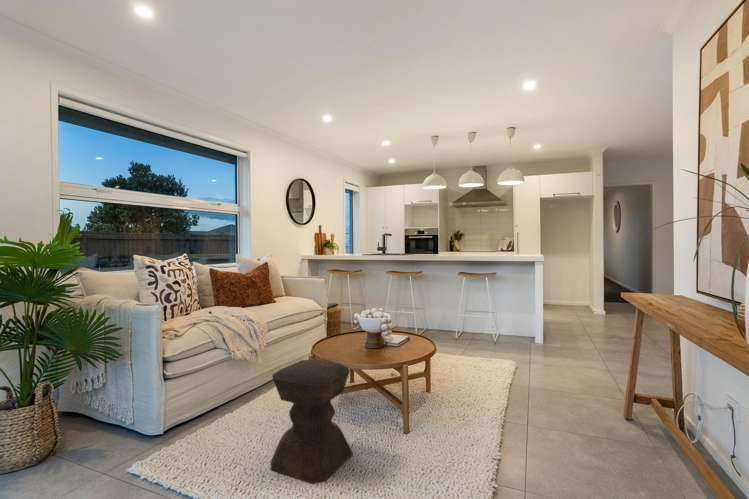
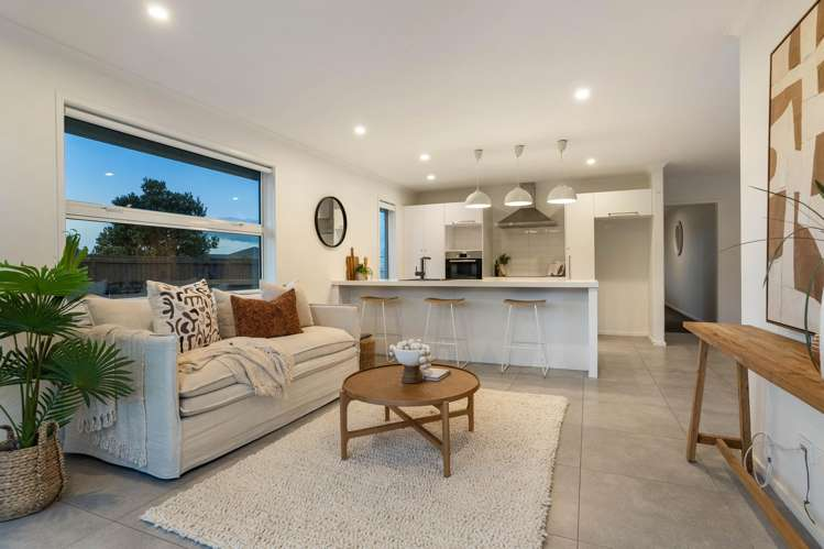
- stool [269,358,354,485]
